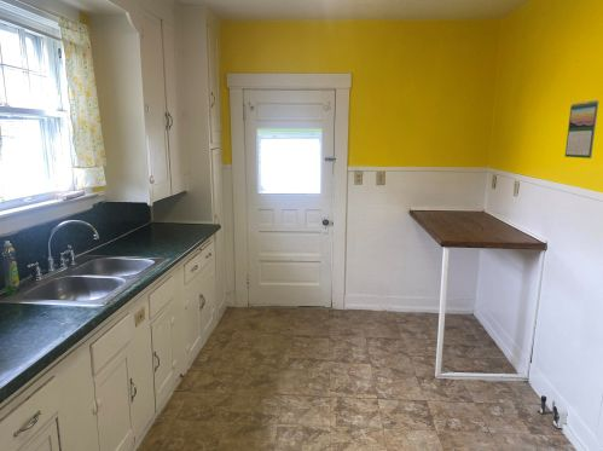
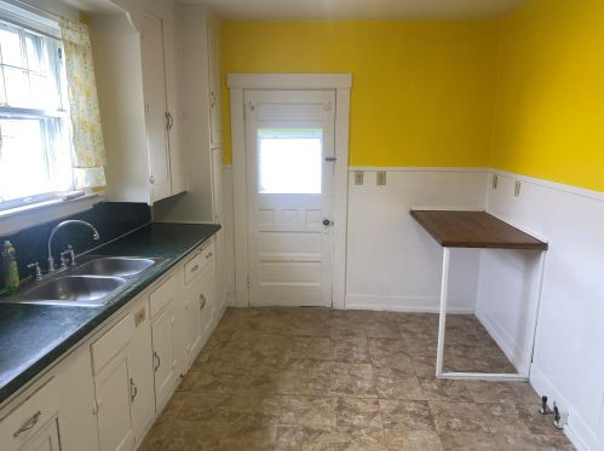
- calendar [564,99,599,160]
